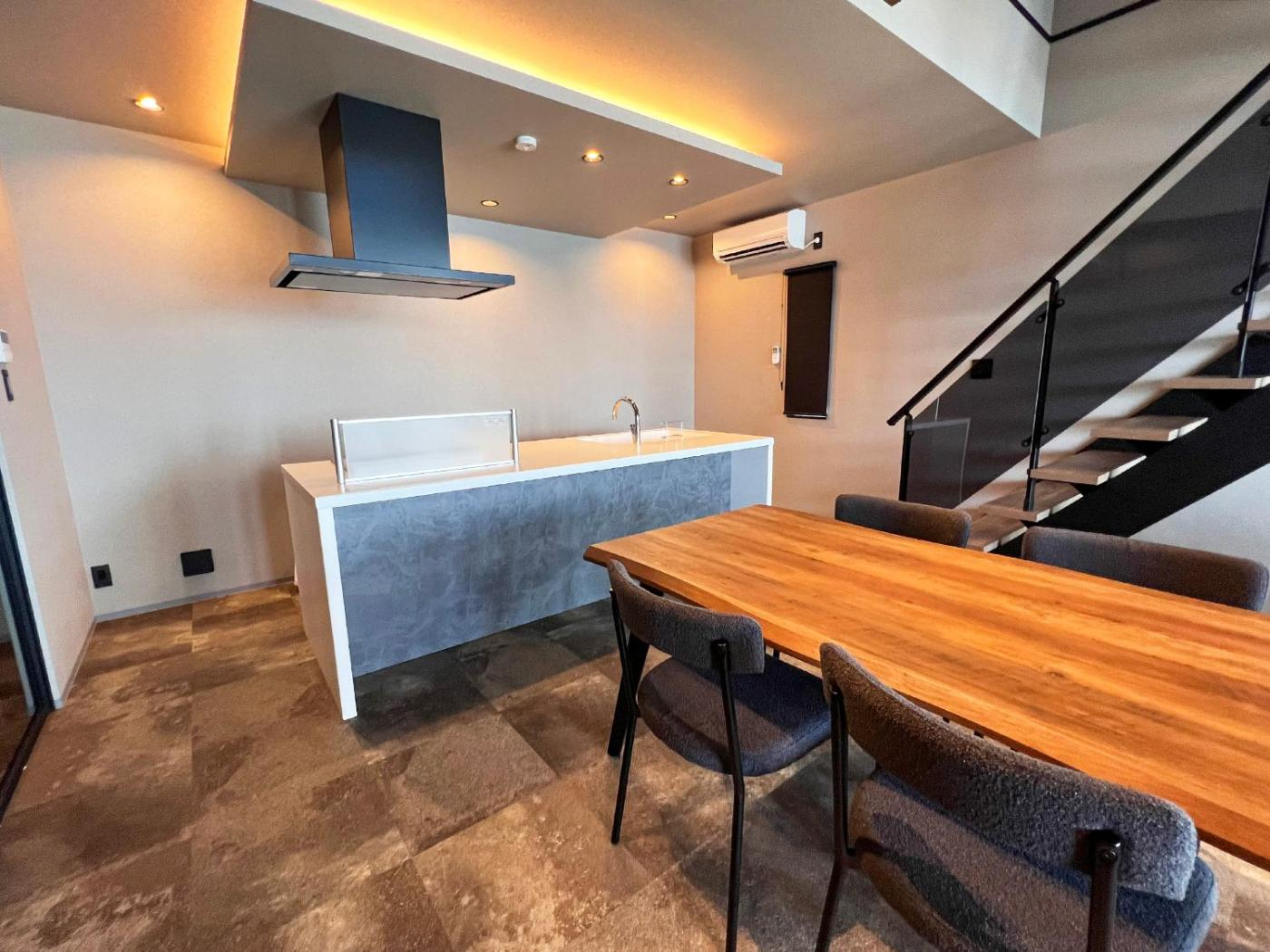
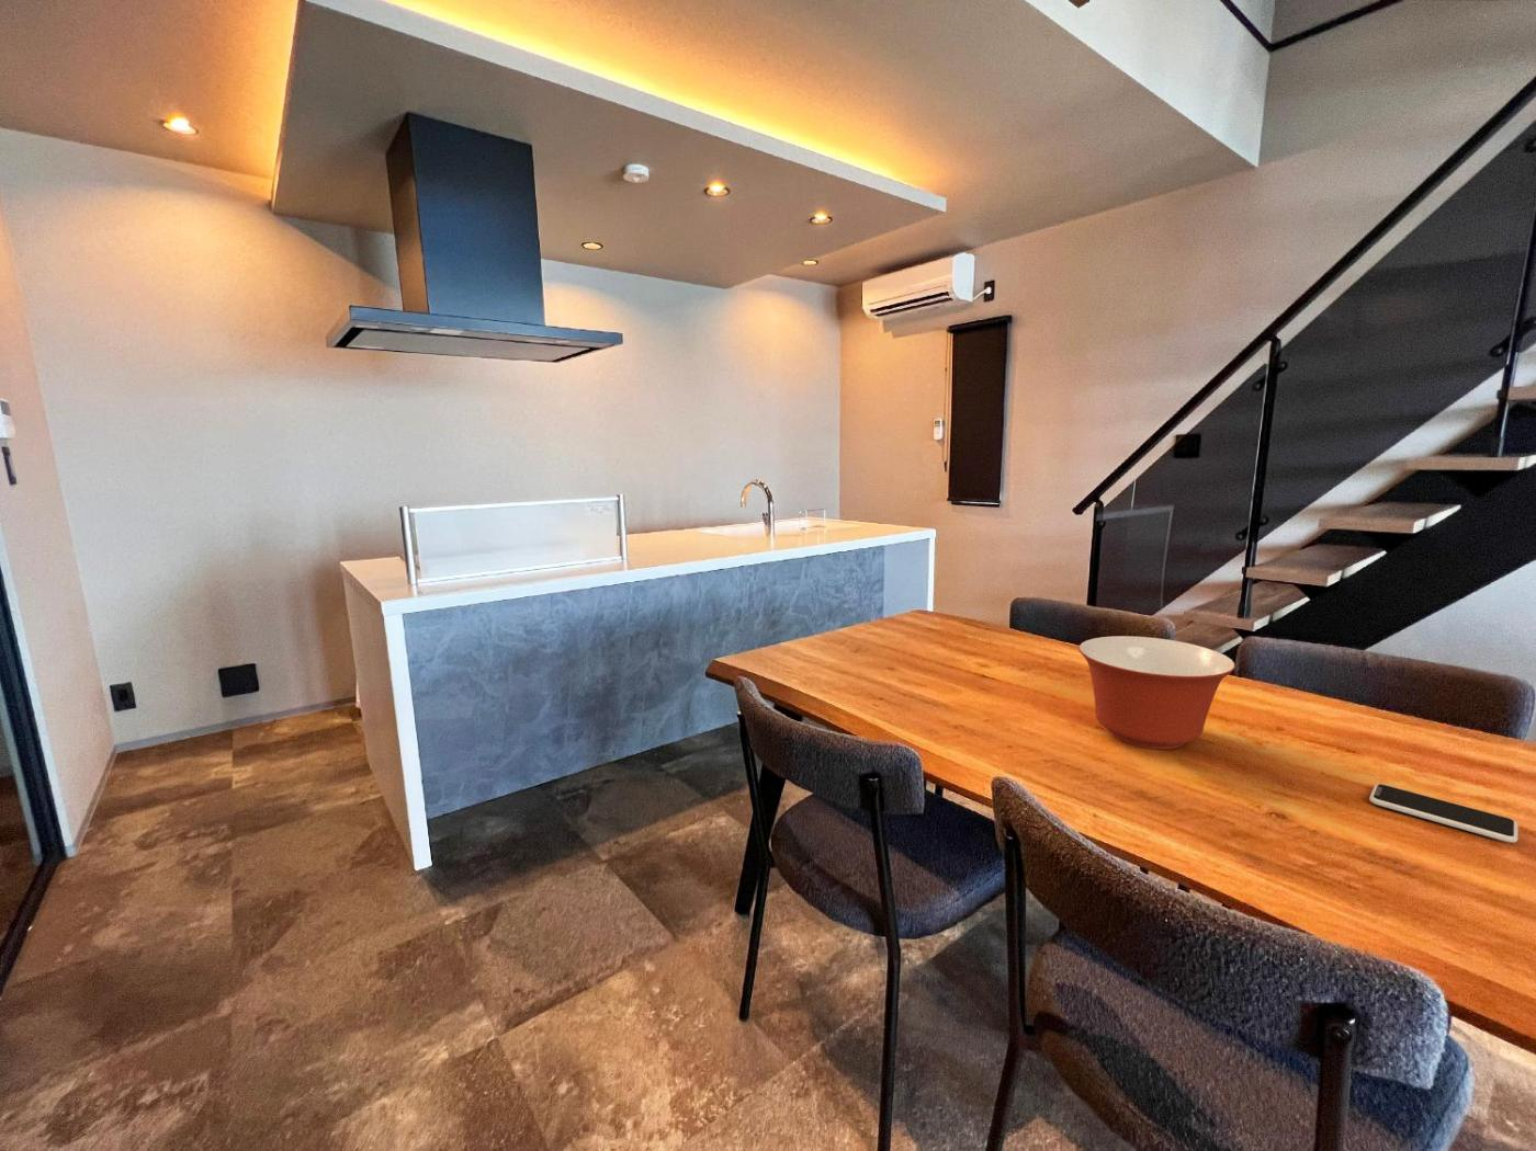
+ mixing bowl [1078,635,1236,751]
+ smartphone [1368,782,1519,844]
